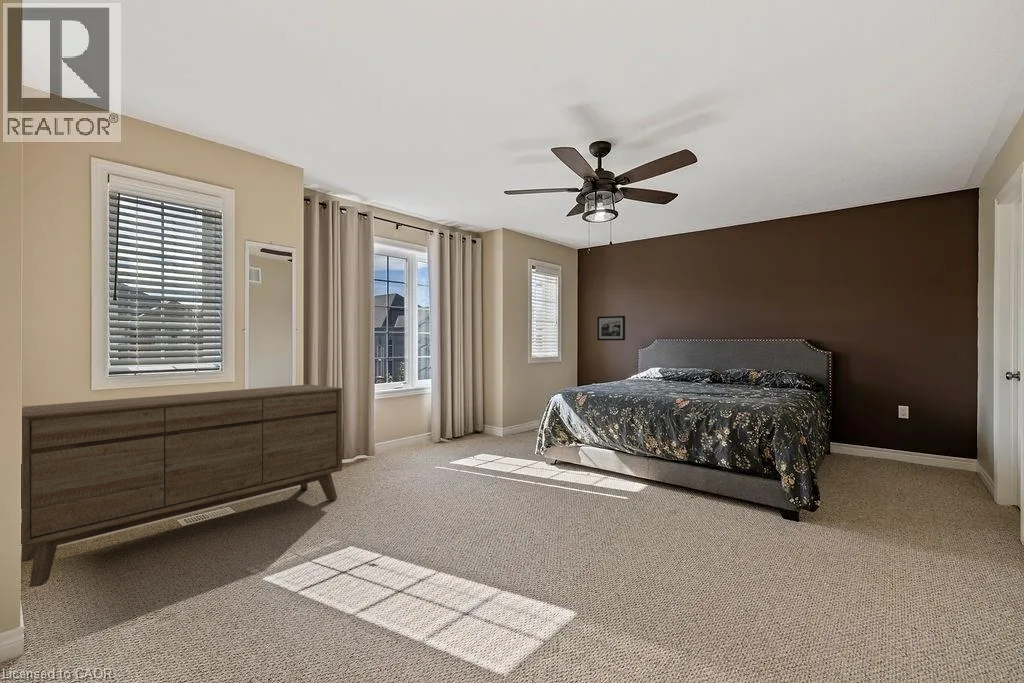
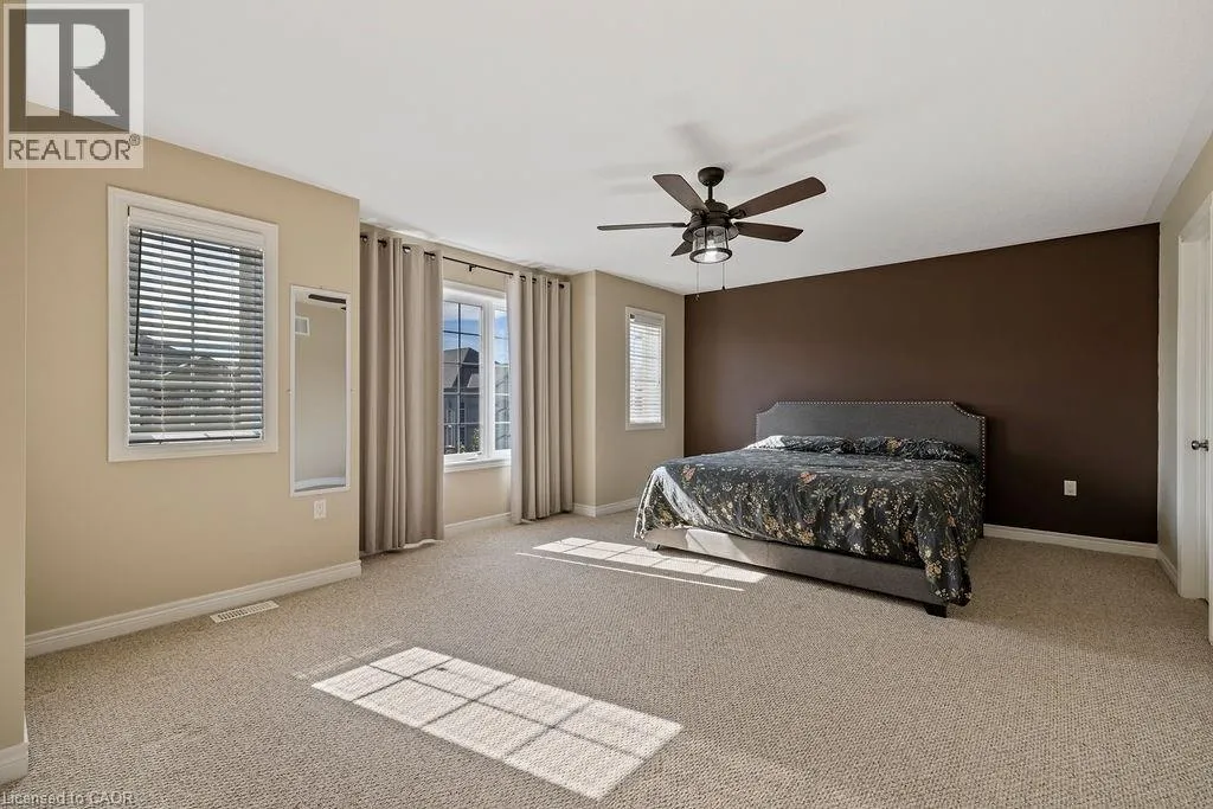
- sideboard [20,383,343,588]
- picture frame [596,315,626,341]
